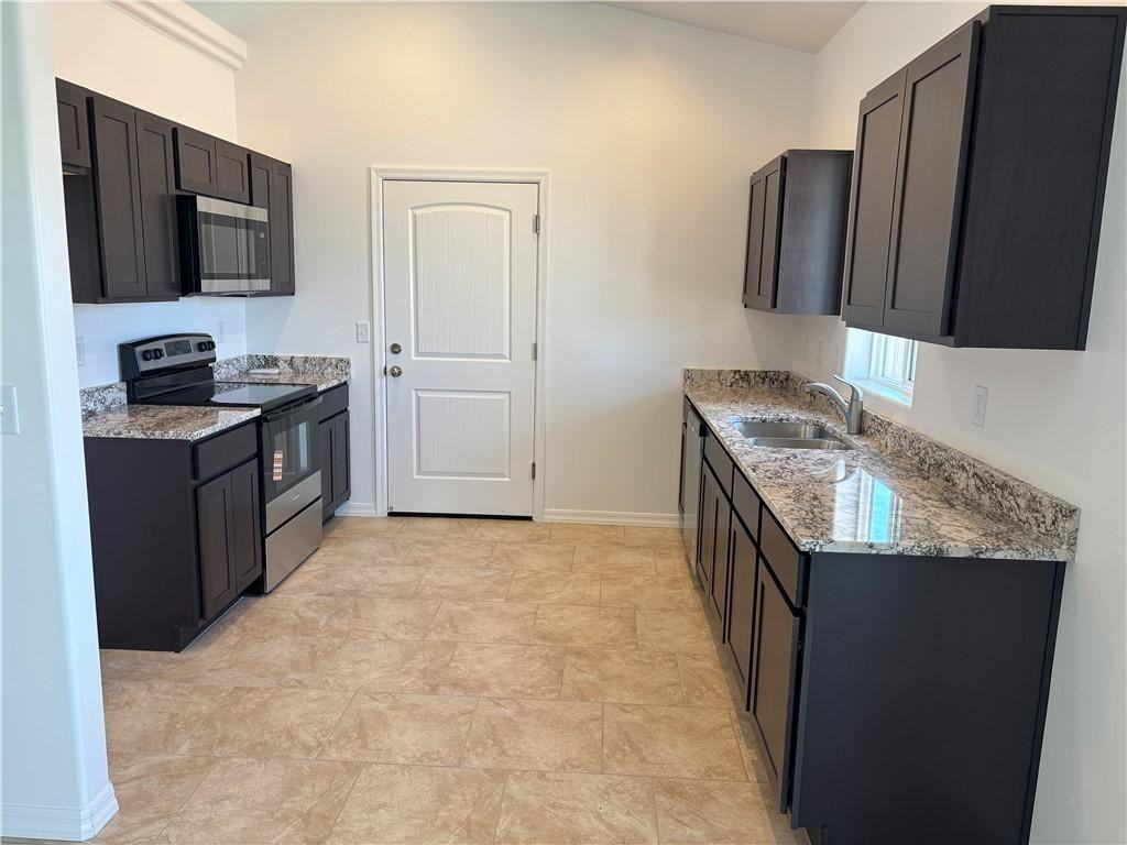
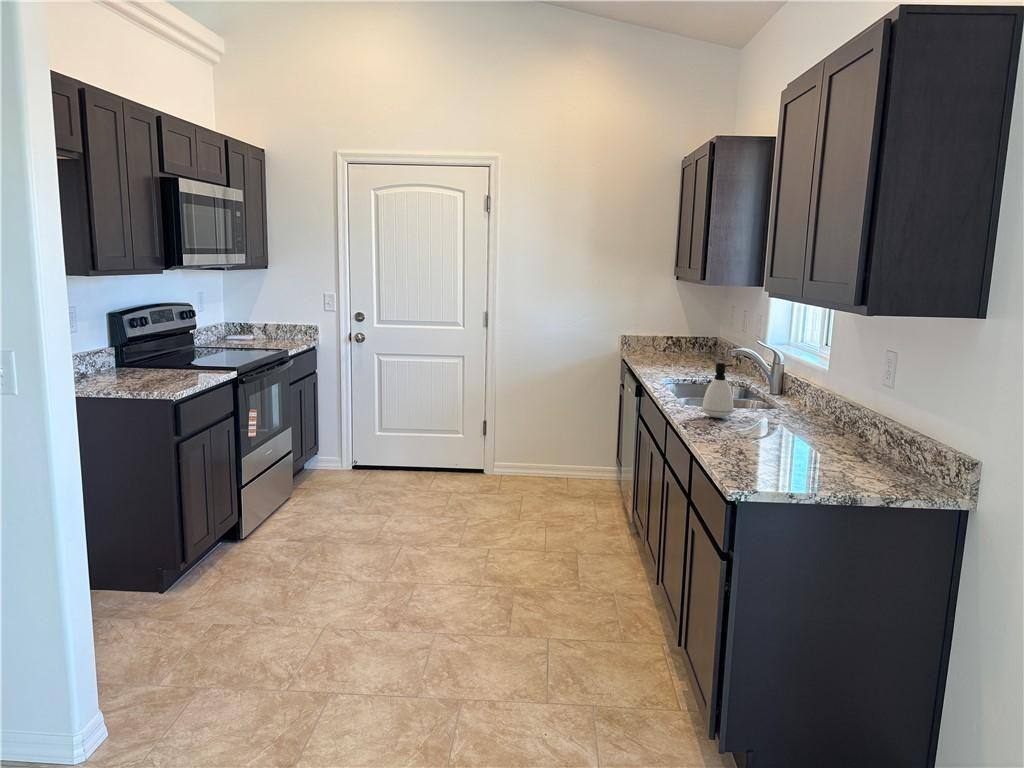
+ soap dispenser [702,362,734,419]
